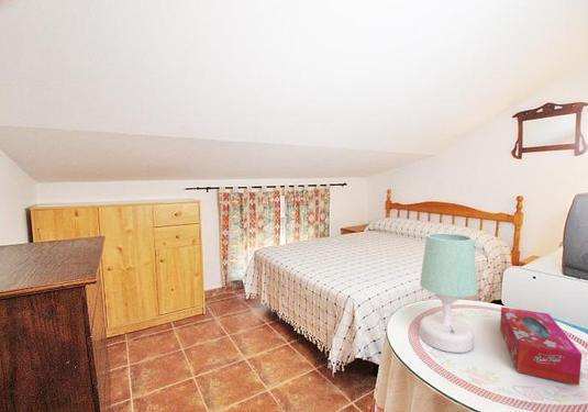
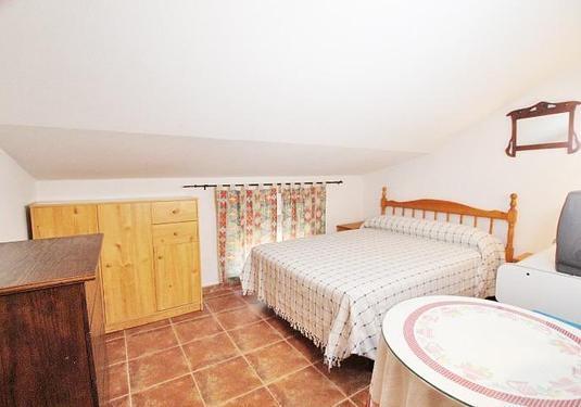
- table lamp [419,232,478,354]
- tissue box [499,305,583,387]
